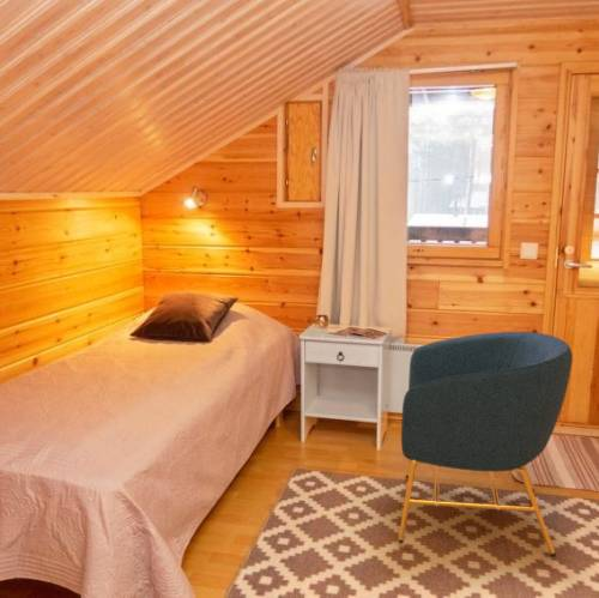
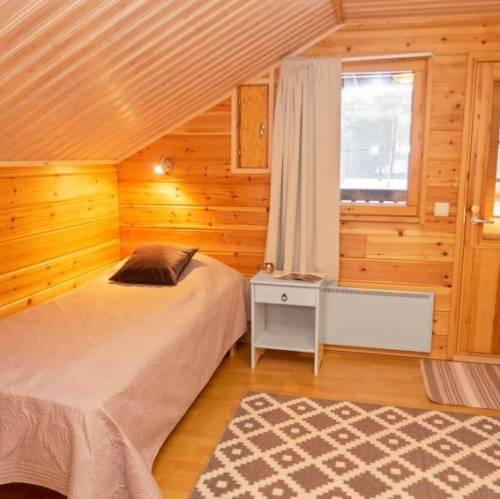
- armchair [397,331,574,558]
